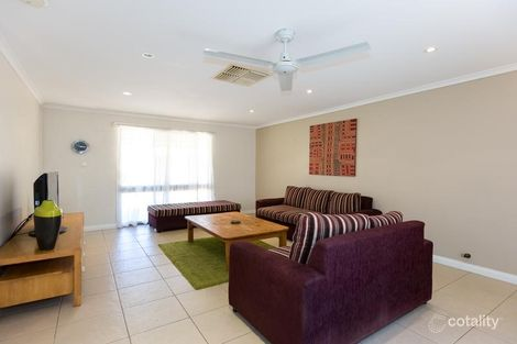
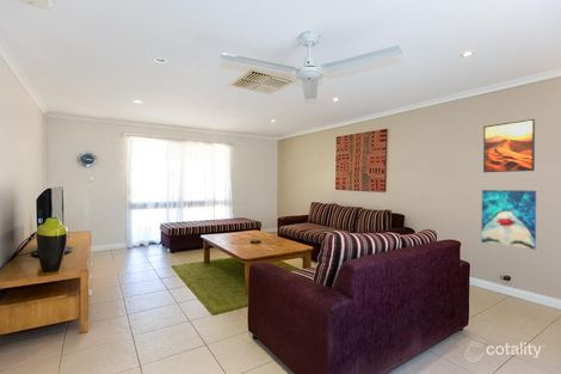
+ wall art [480,189,537,251]
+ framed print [482,118,536,173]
